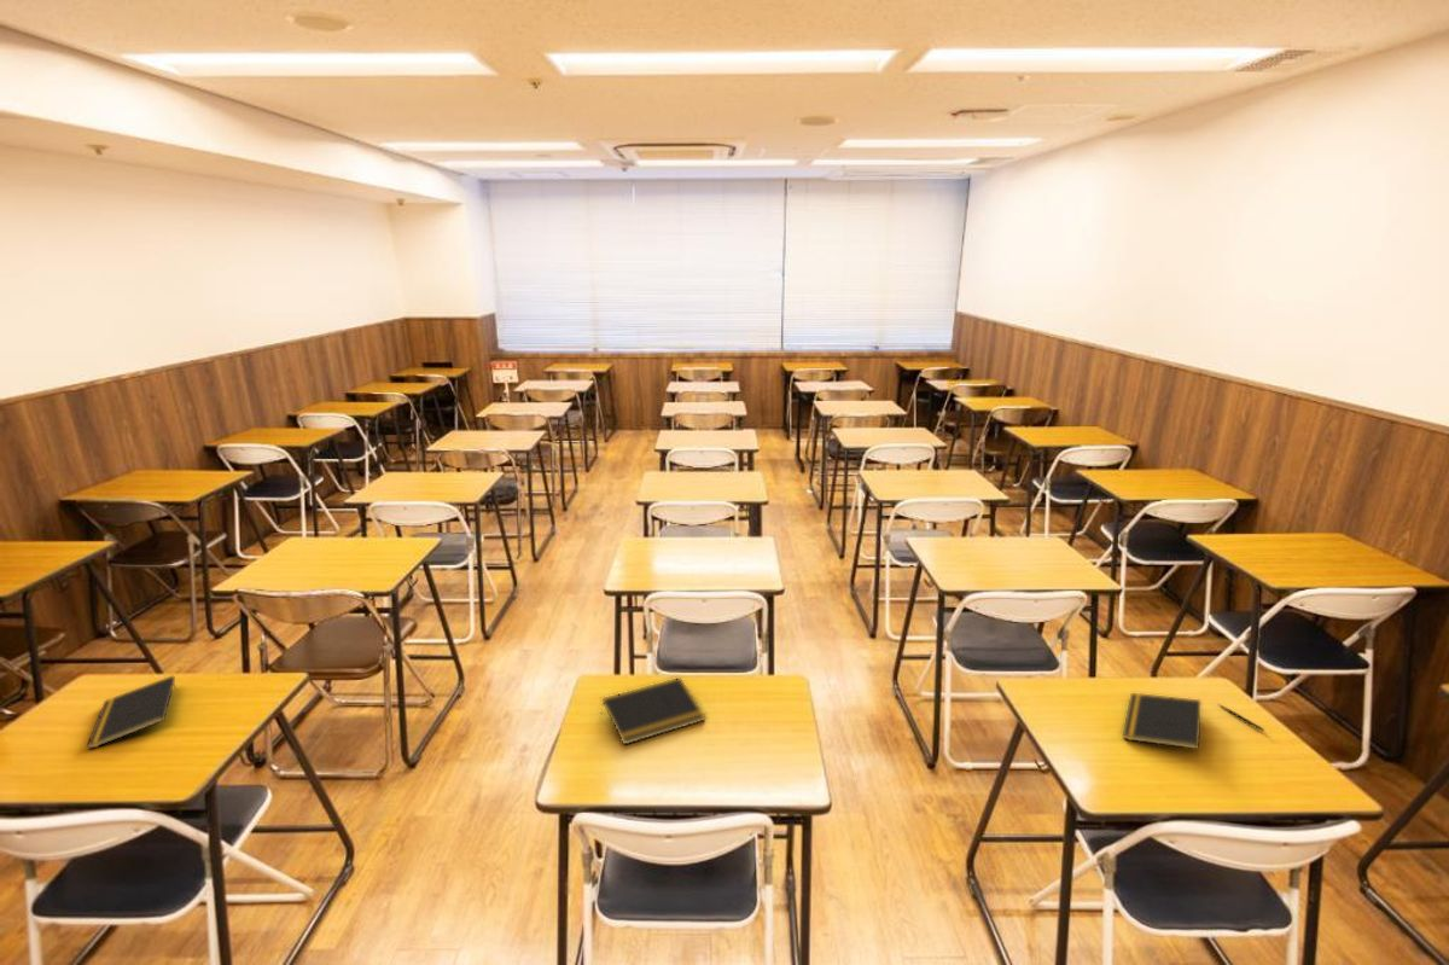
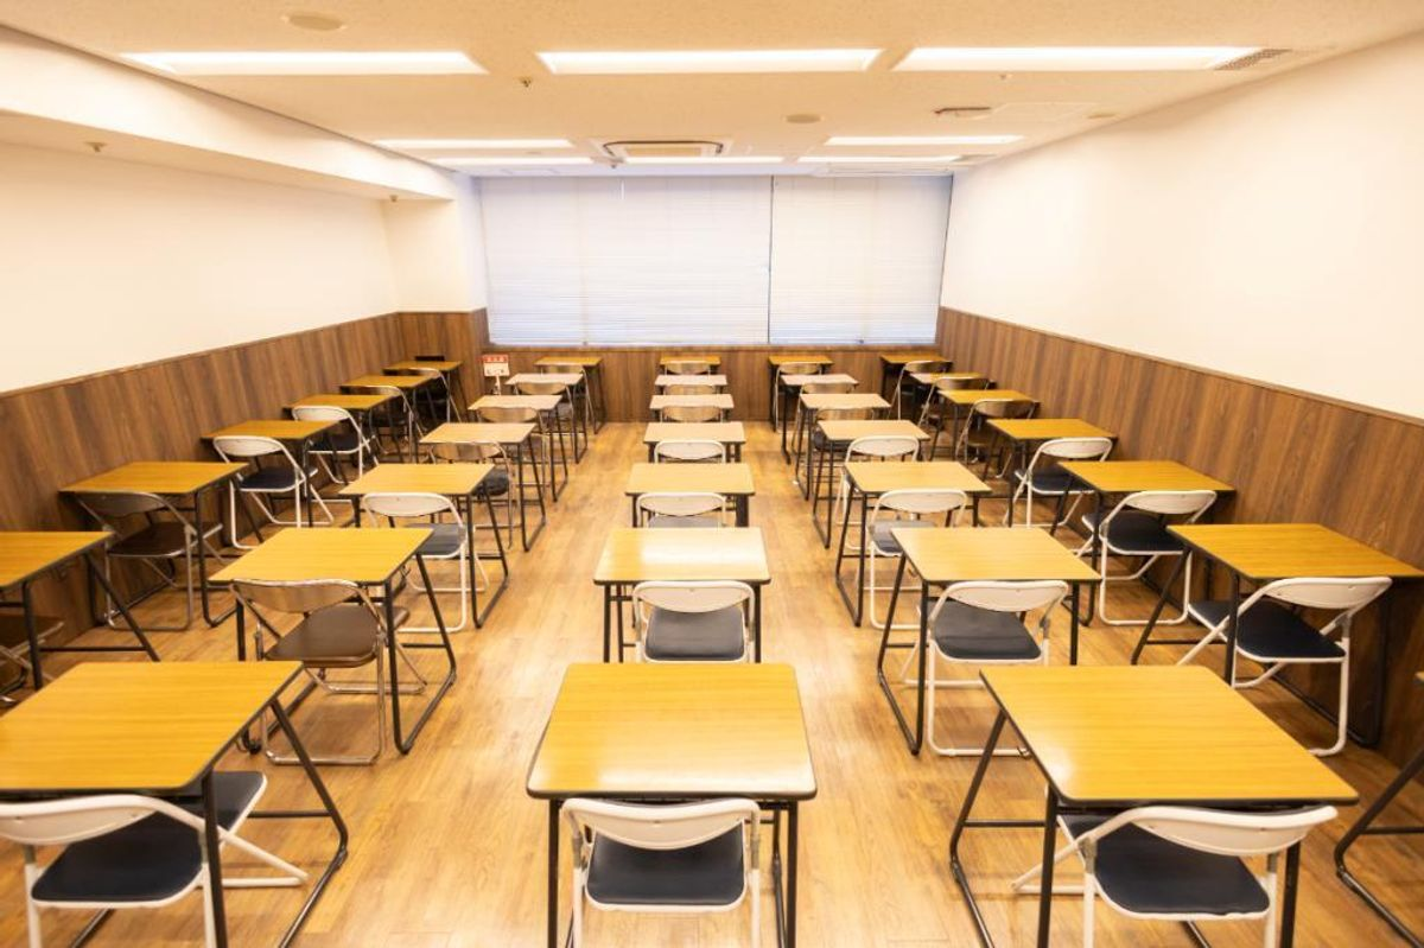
- pen [1217,703,1265,732]
- notepad [1122,692,1201,750]
- notepad [86,674,178,750]
- notepad [600,676,706,746]
